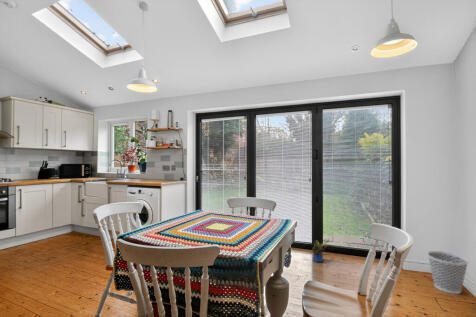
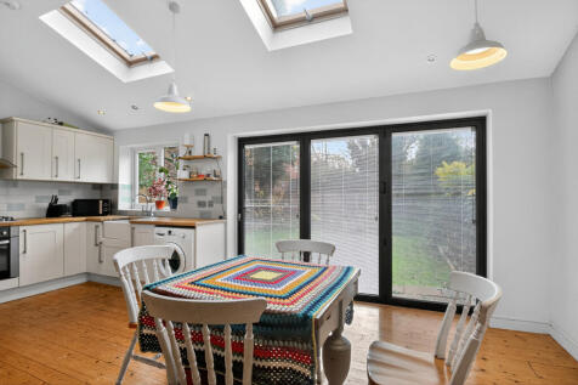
- potted plant [311,237,330,263]
- wastebasket [426,250,470,295]
